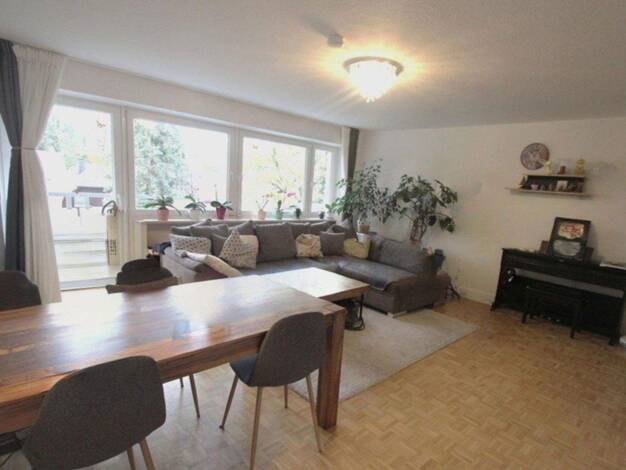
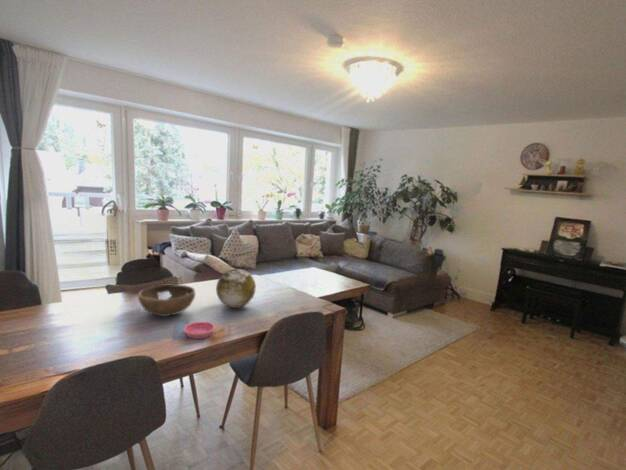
+ saucer [183,321,216,340]
+ decorative orb [215,268,257,309]
+ bowl [137,284,196,317]
